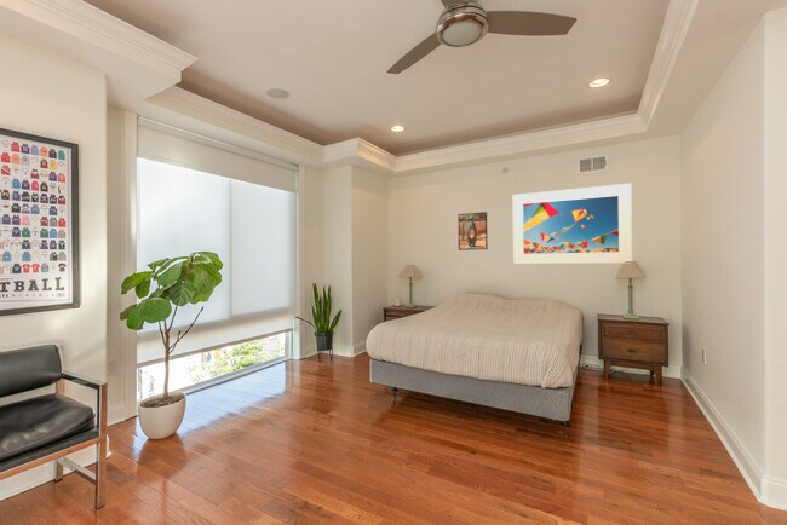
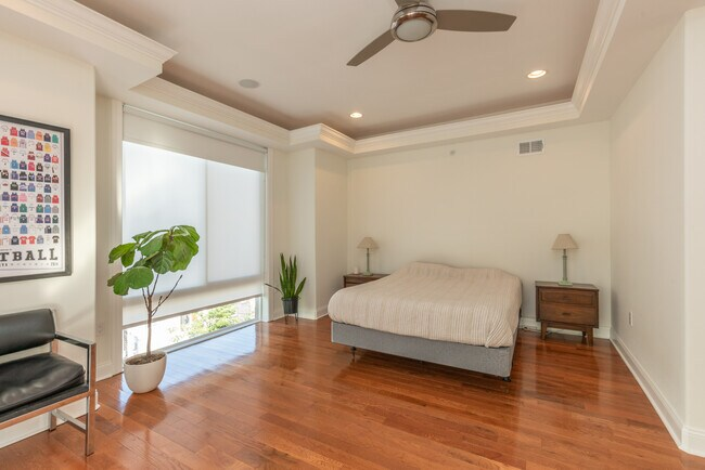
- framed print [456,210,489,252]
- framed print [512,183,633,265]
